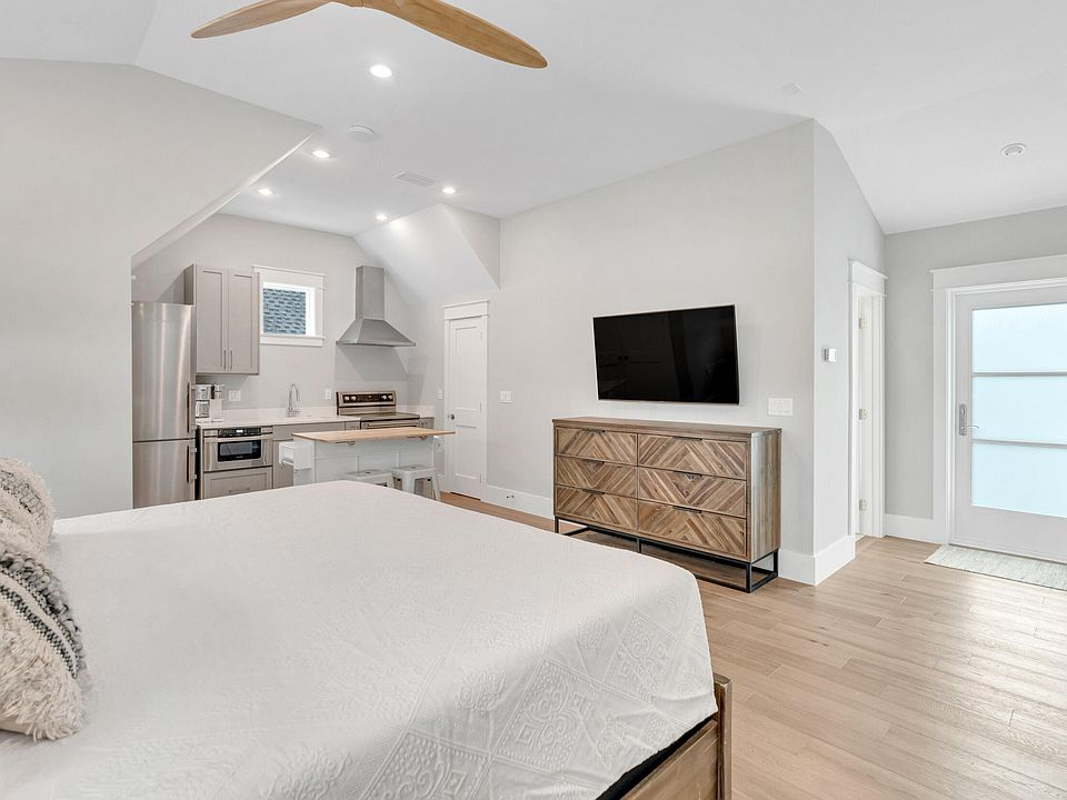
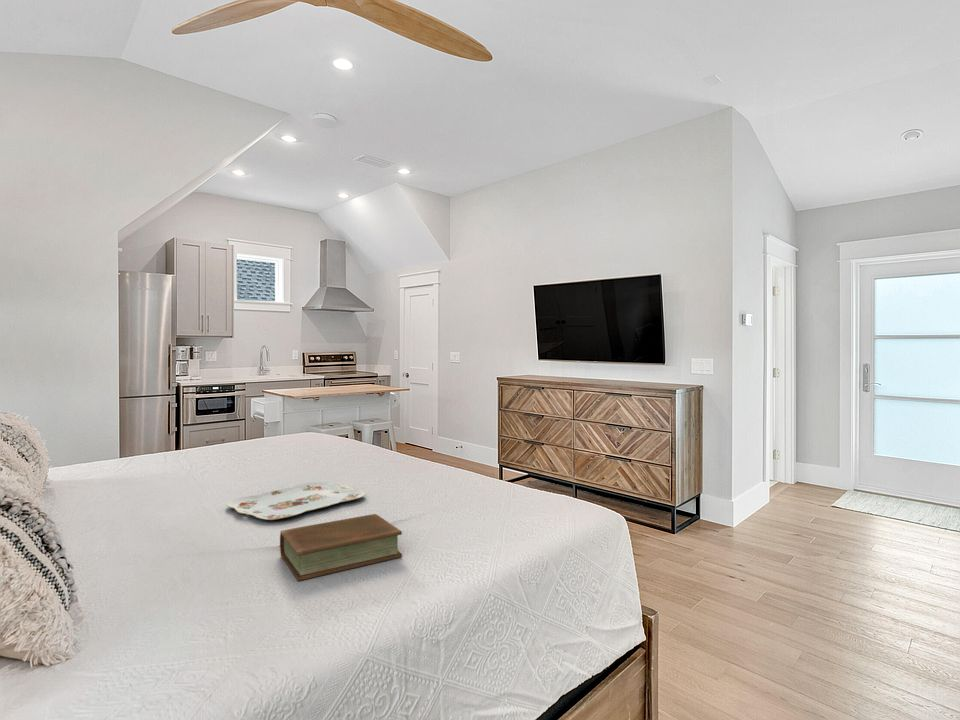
+ serving tray [226,482,366,521]
+ book [279,513,403,582]
